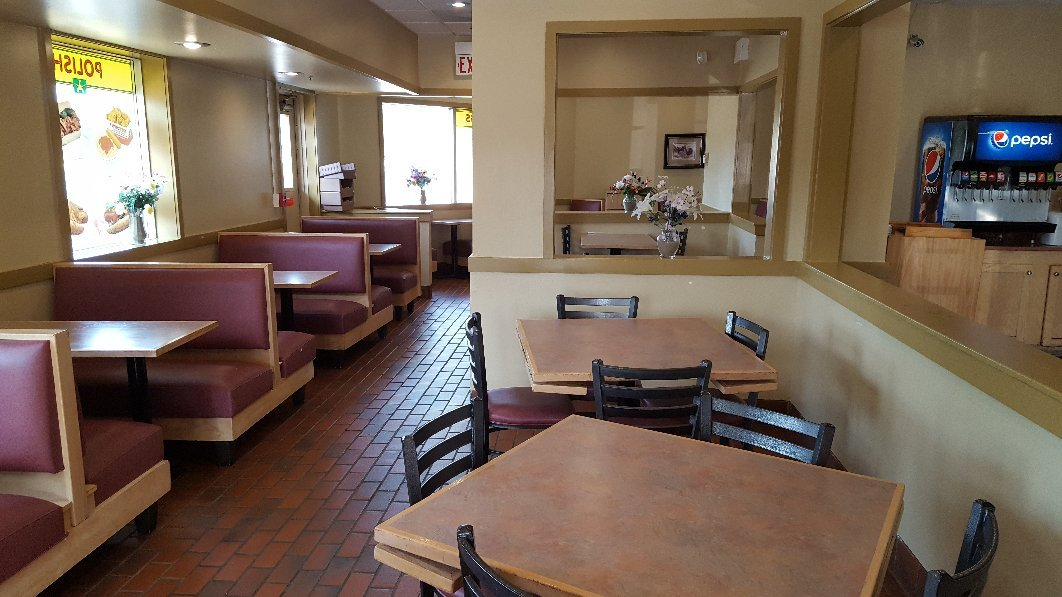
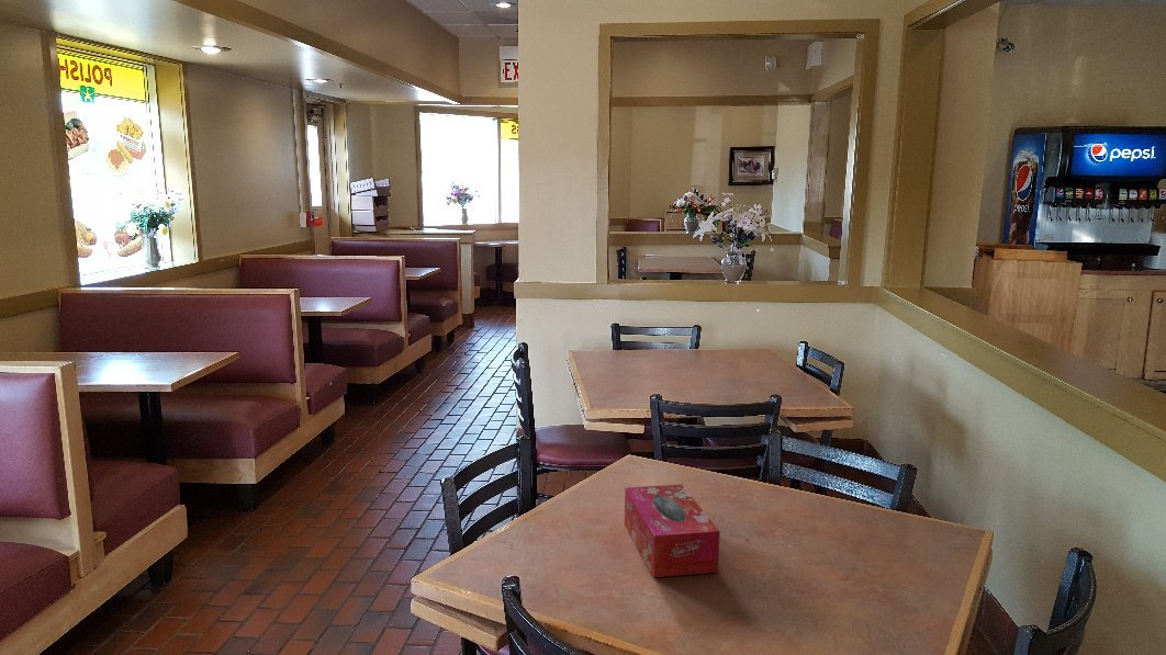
+ tissue box [624,484,721,578]
